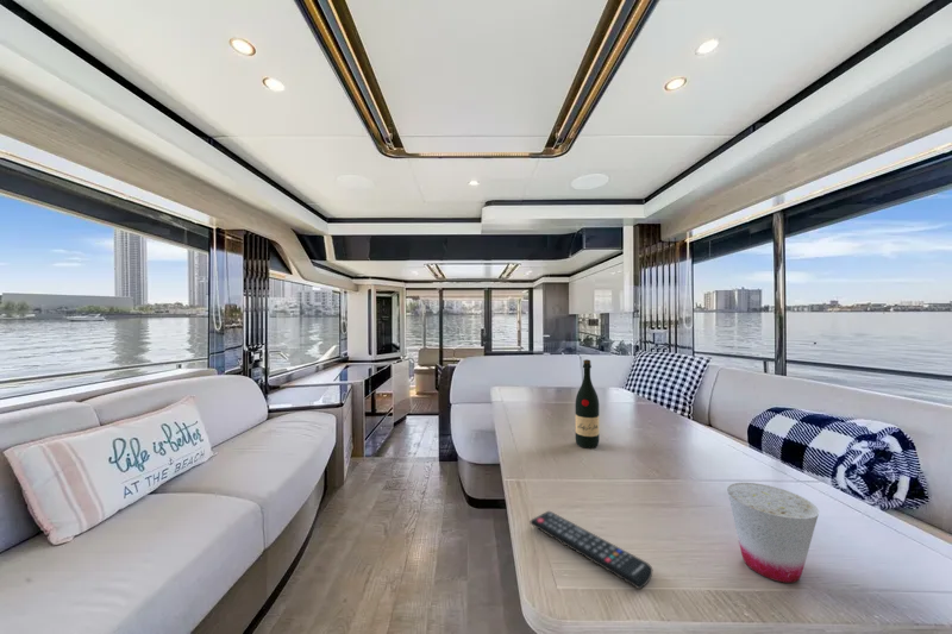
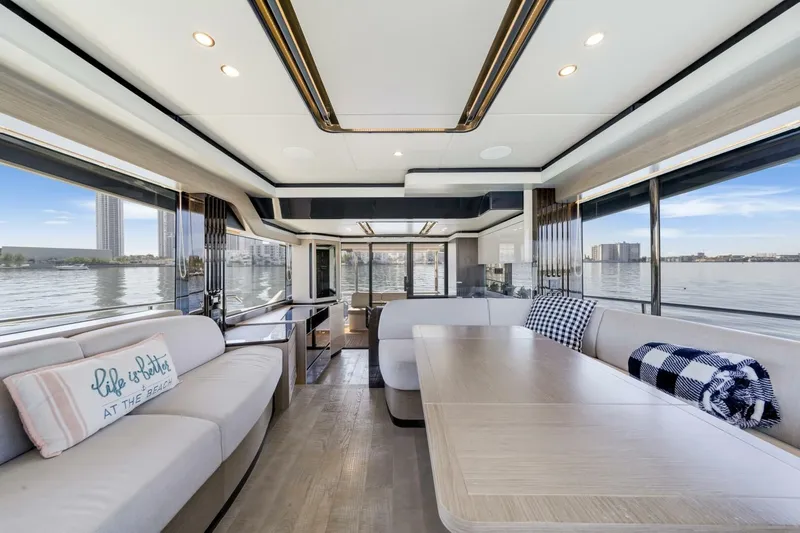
- remote control [528,510,653,590]
- cup [726,482,820,584]
- wine bottle [575,358,600,450]
